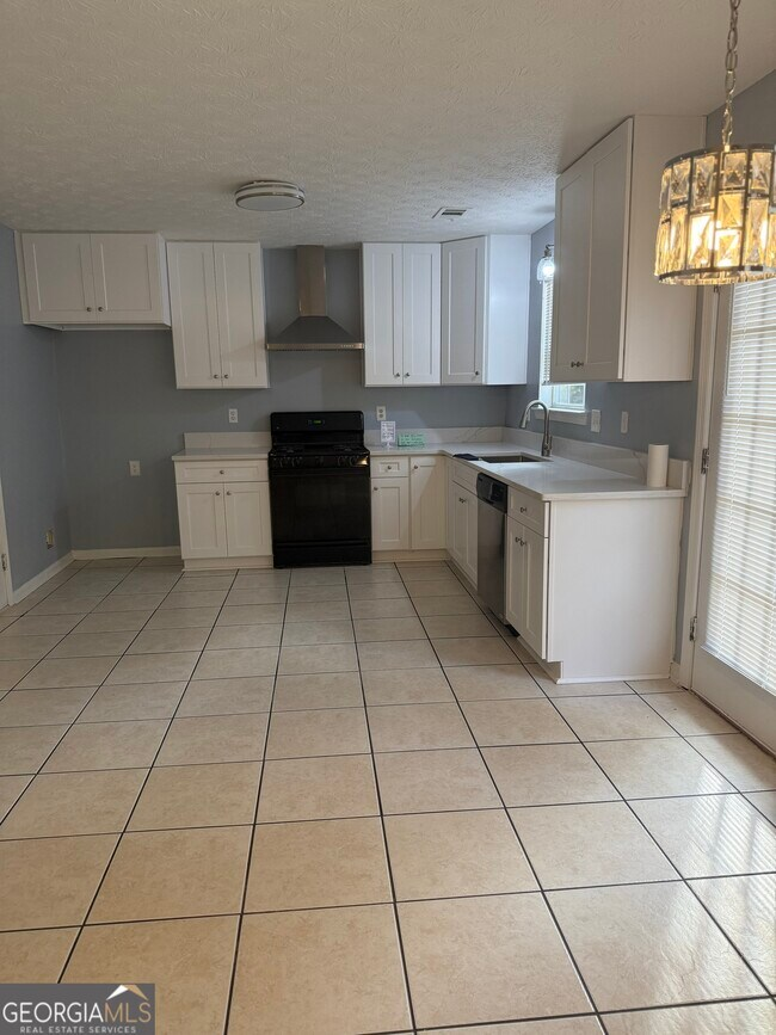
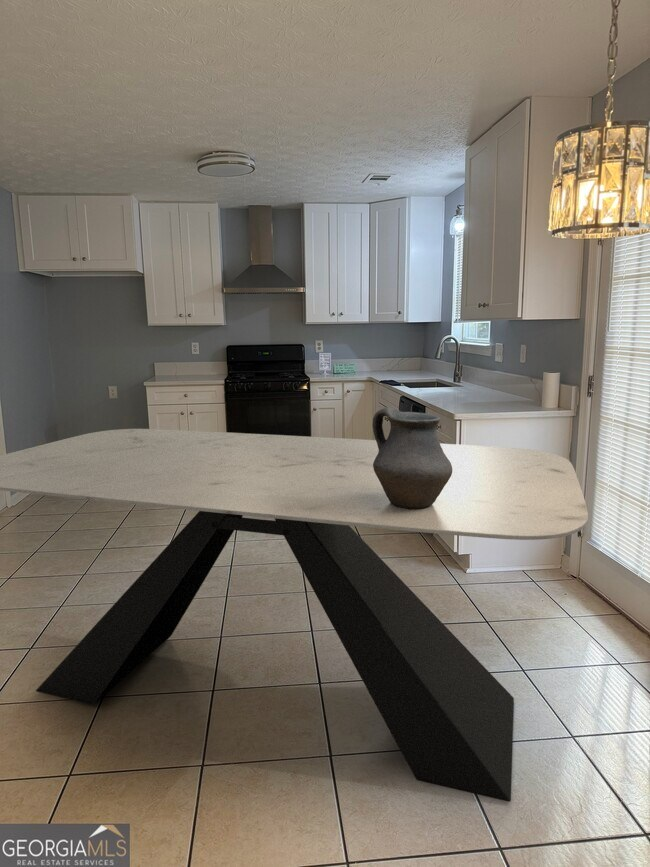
+ dining table [0,428,589,803]
+ pitcher [371,406,453,509]
